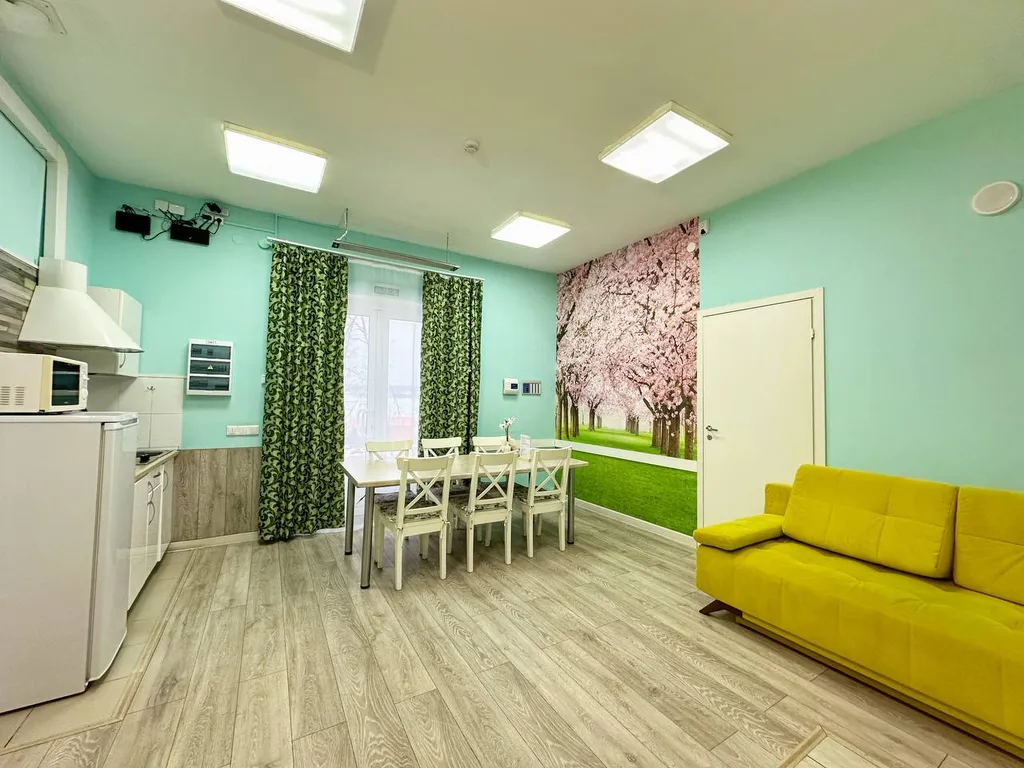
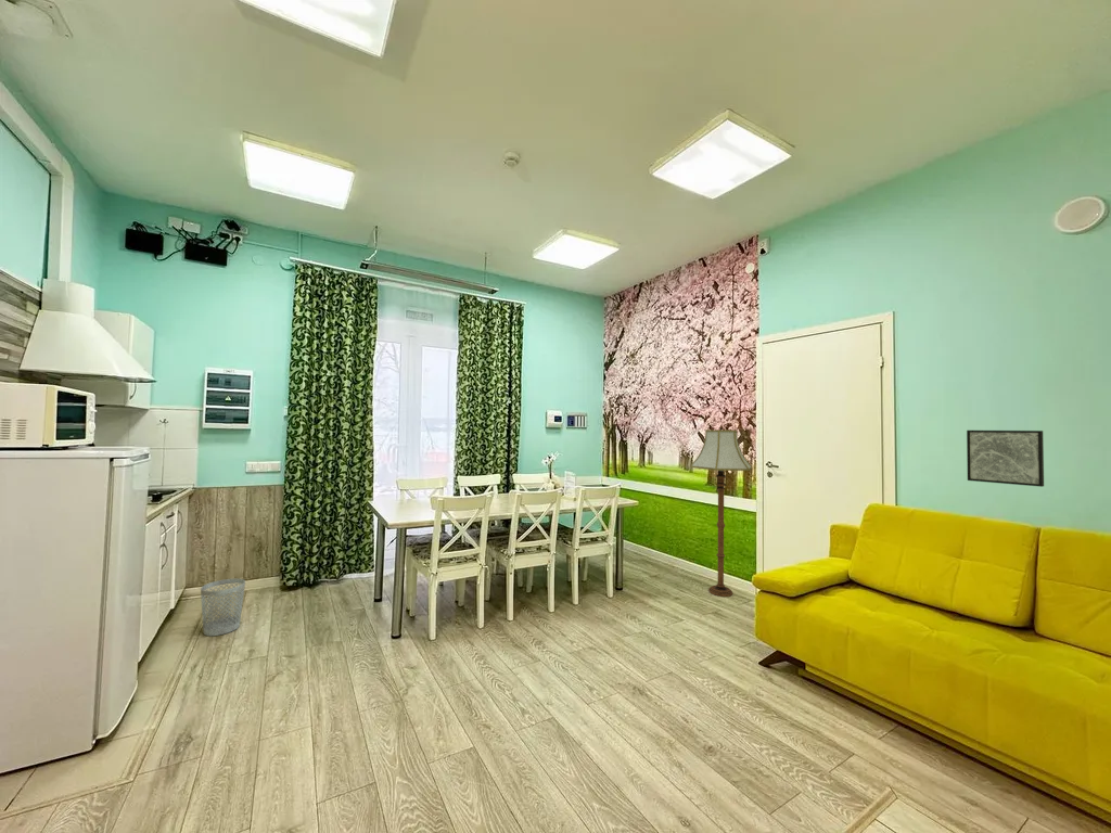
+ wall art [966,430,1045,488]
+ wastebasket [200,578,246,637]
+ floor lamp [689,424,753,598]
